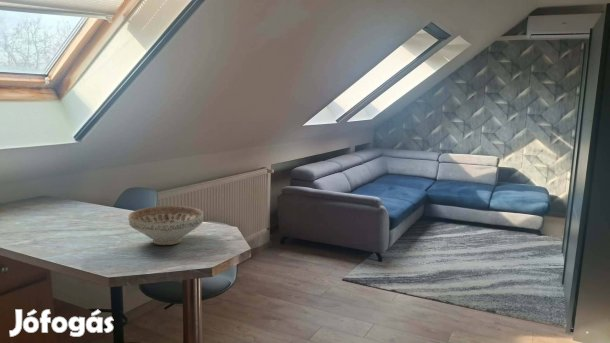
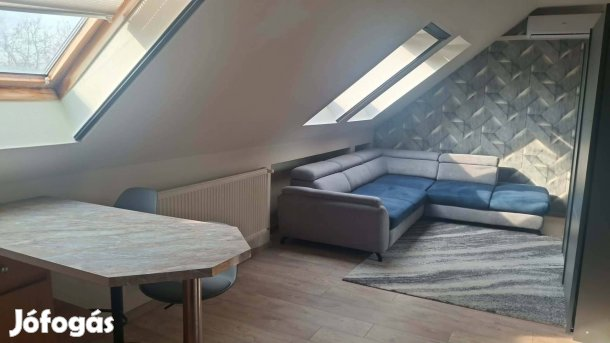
- decorative bowl [127,205,205,246]
